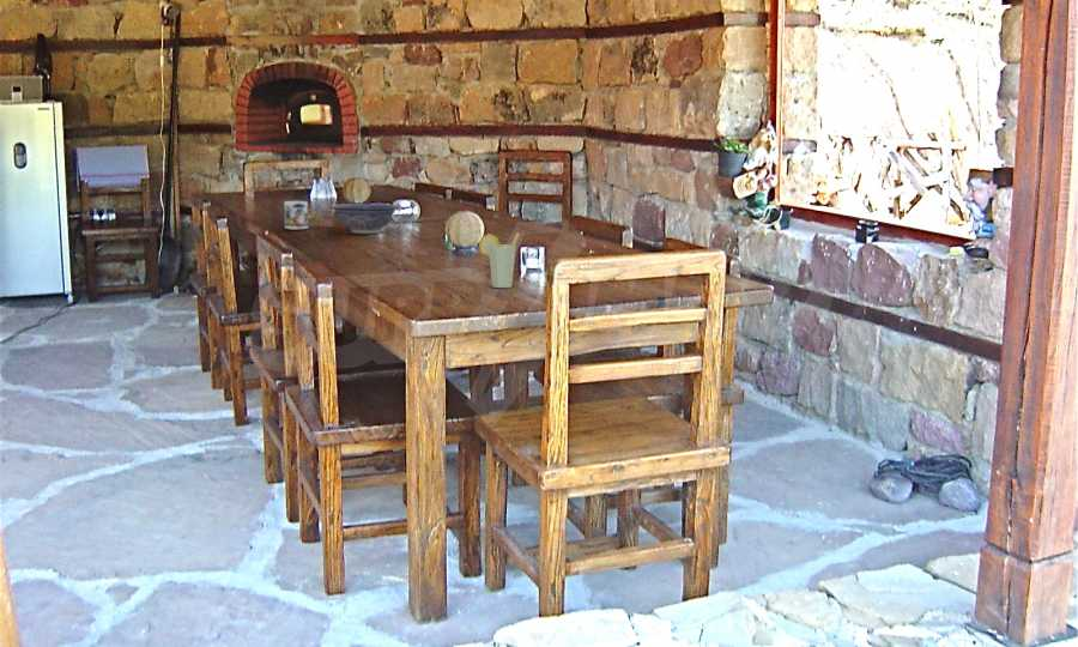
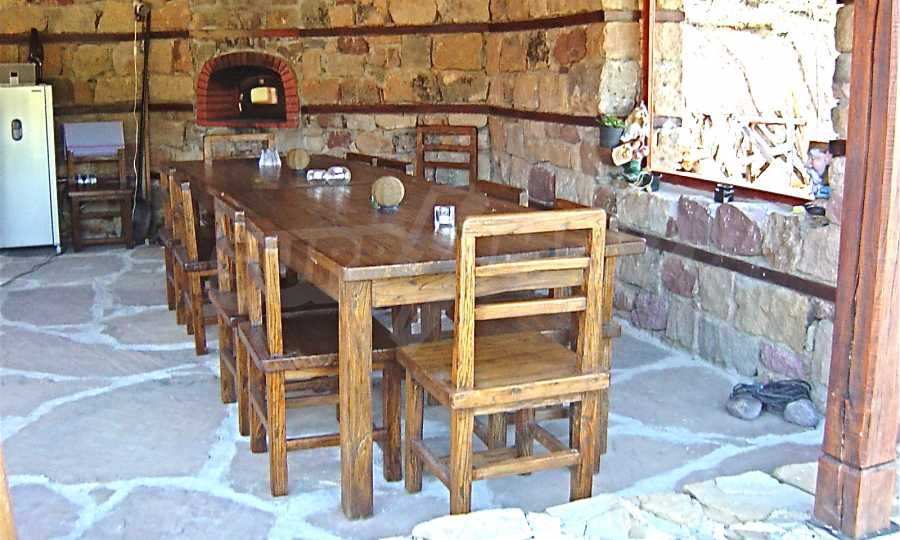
- cup [478,232,521,289]
- mug [283,200,309,231]
- decorative bowl [329,202,401,235]
